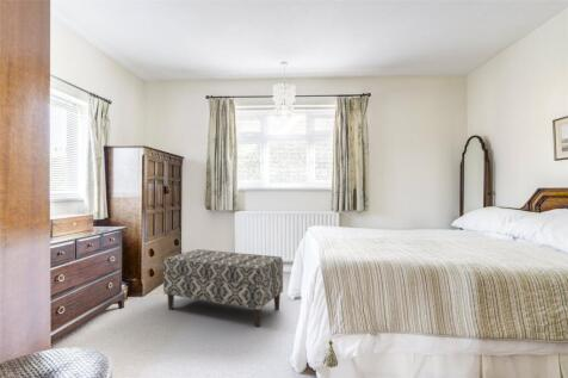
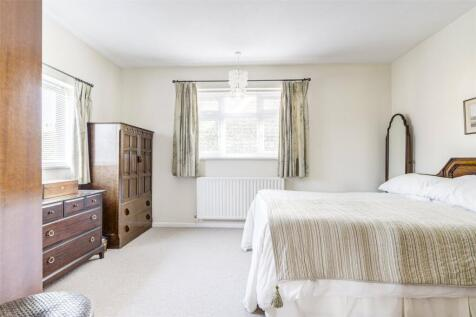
- bench [162,248,284,328]
